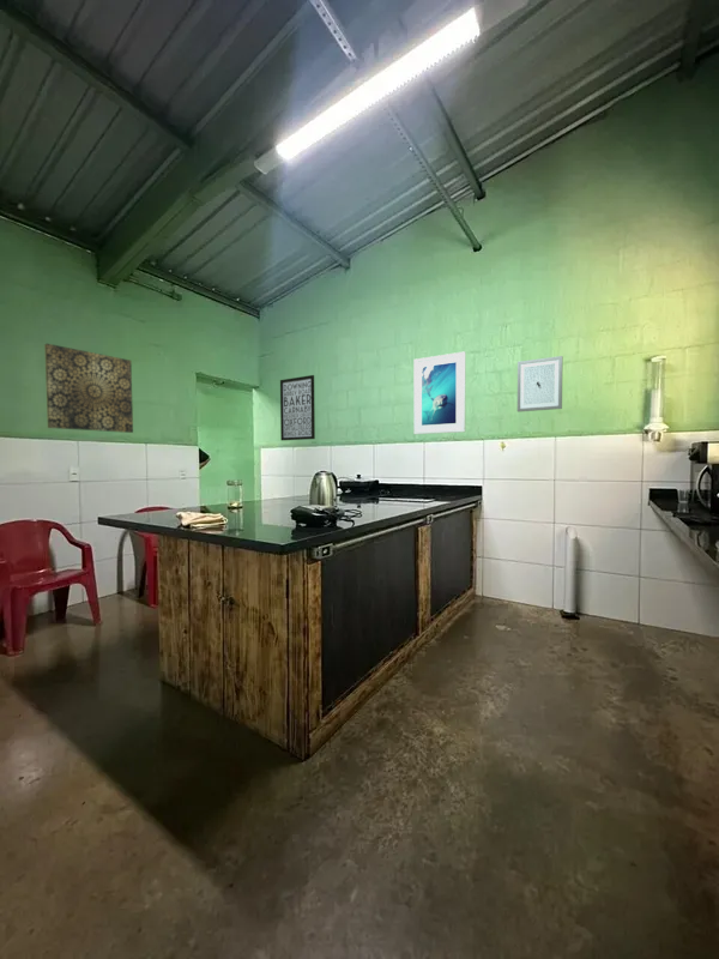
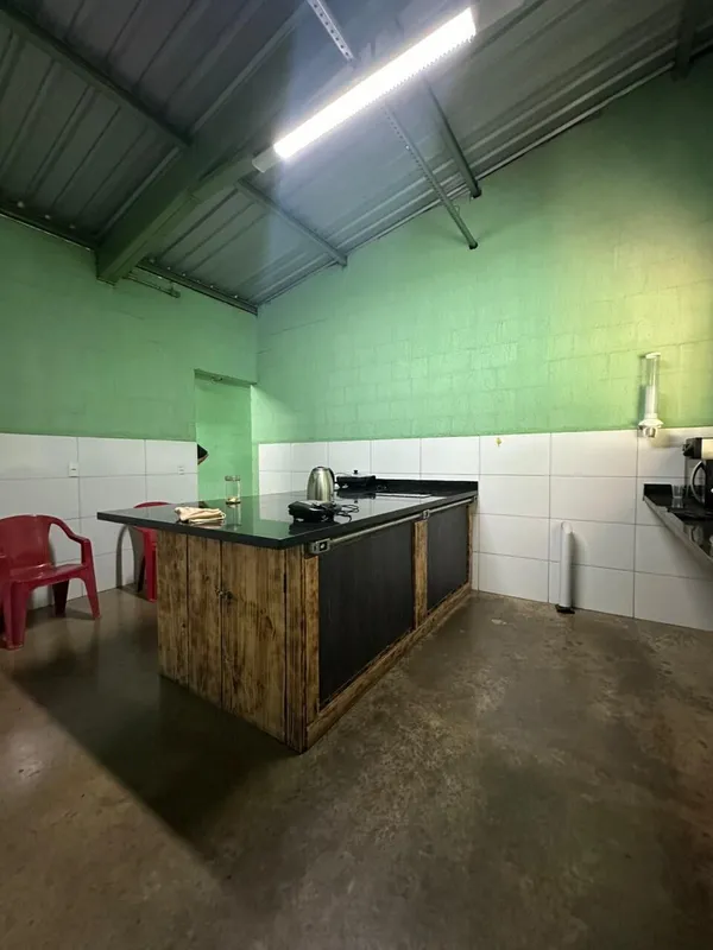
- wall art [43,343,134,434]
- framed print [412,350,467,435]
- wall art [516,355,564,414]
- wall art [279,374,316,441]
